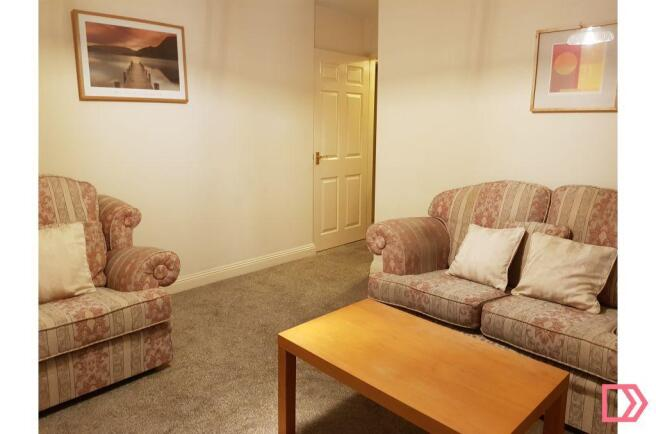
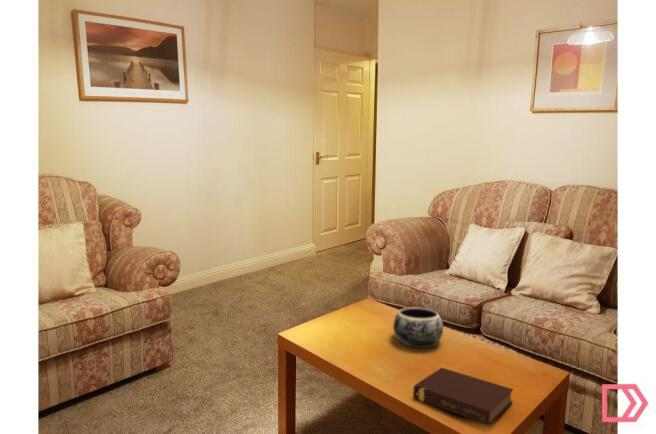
+ book [412,367,514,427]
+ decorative bowl [392,306,444,349]
